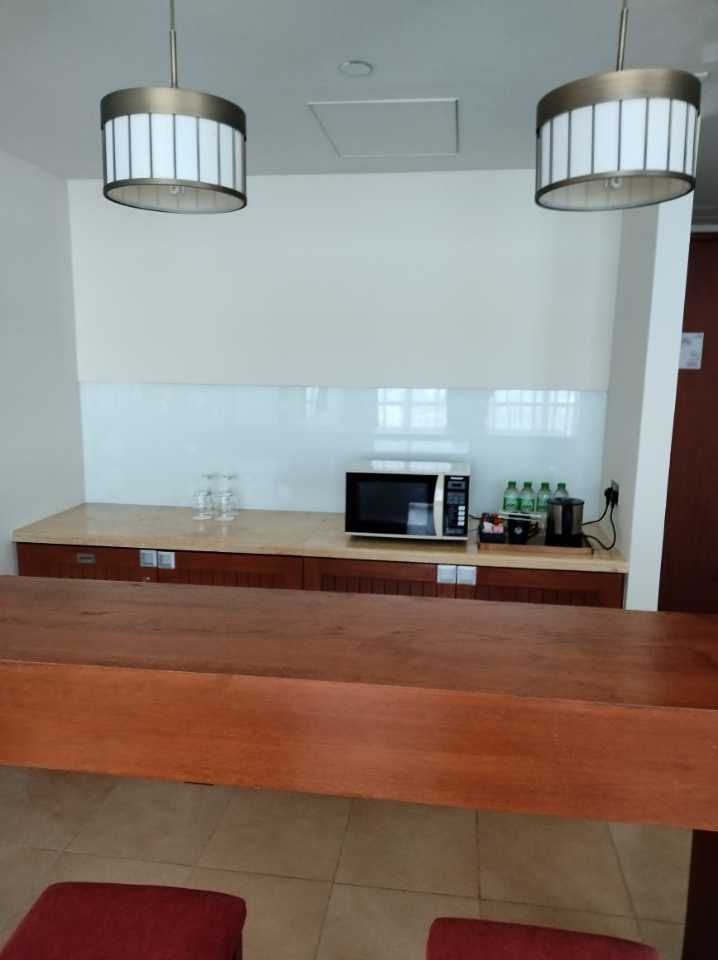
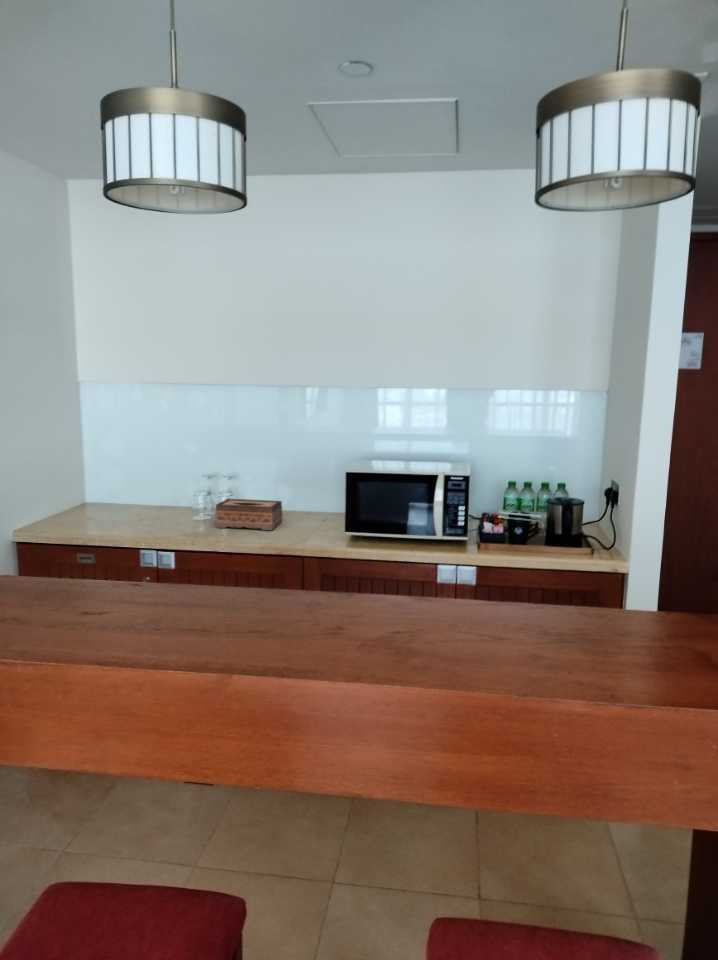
+ tissue box [214,498,283,531]
